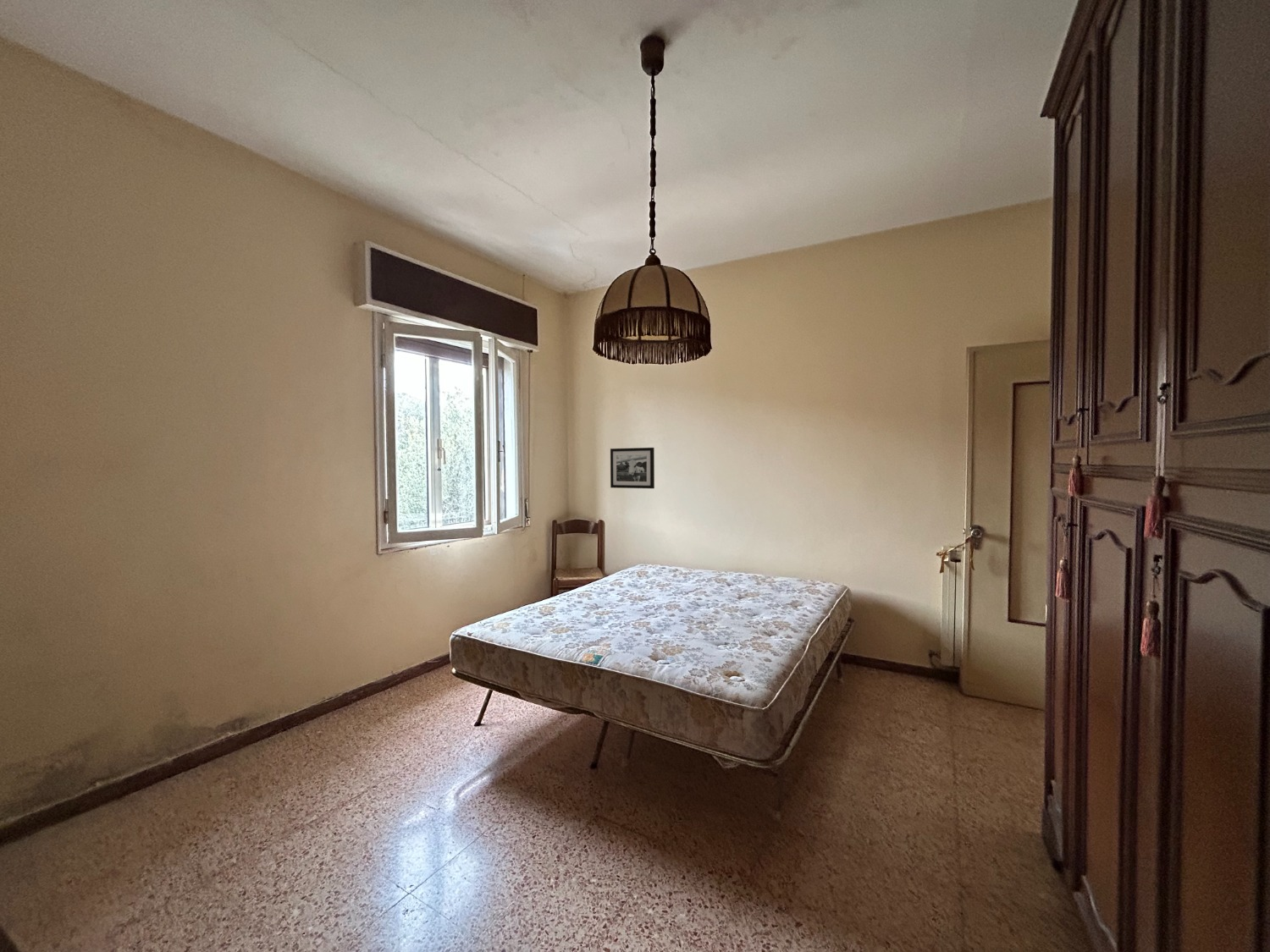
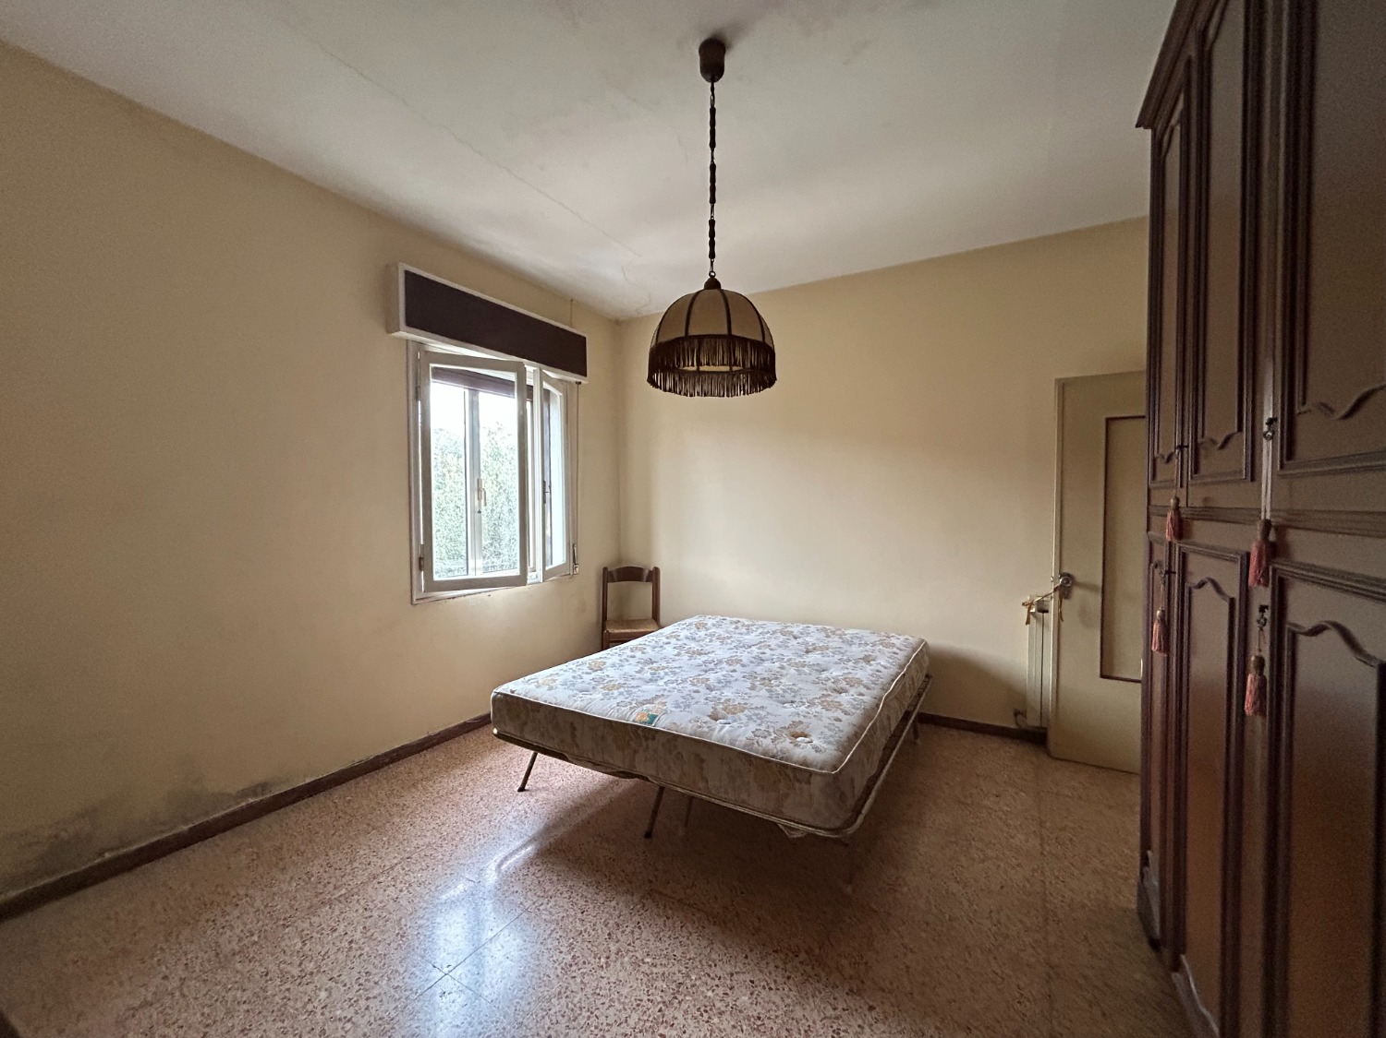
- picture frame [610,447,655,489]
